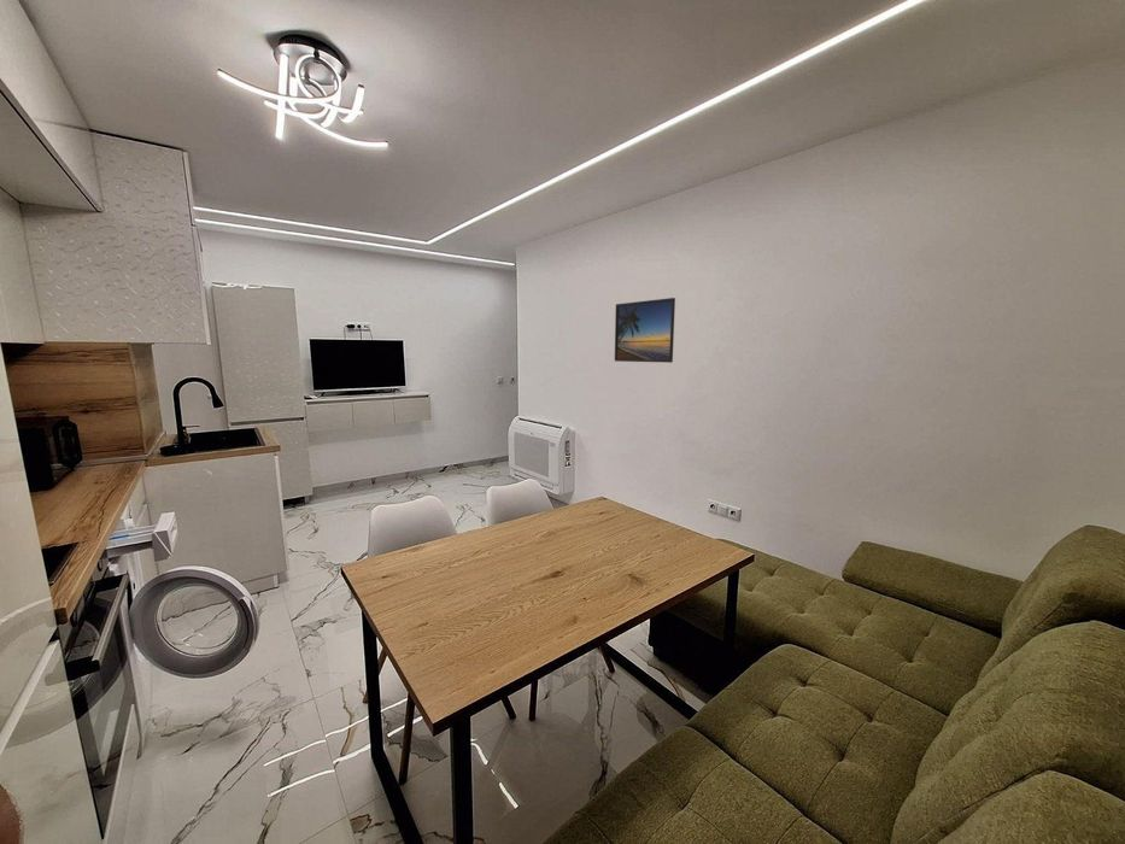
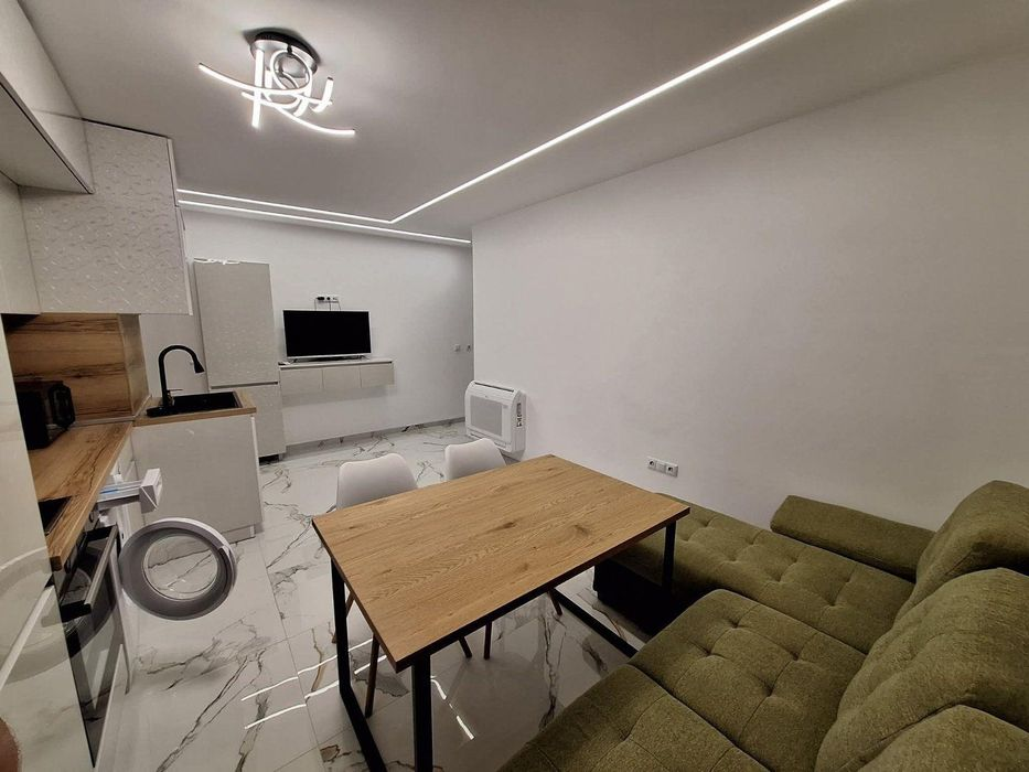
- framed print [614,297,676,364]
